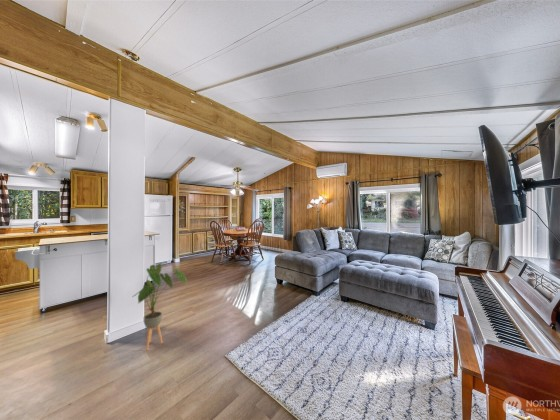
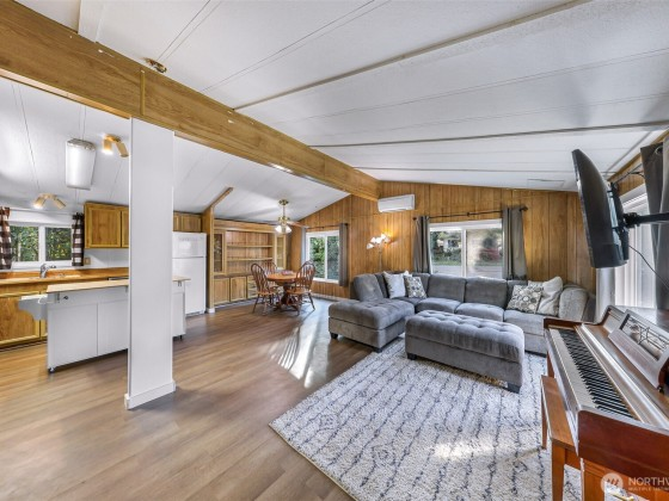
- house plant [131,262,188,351]
